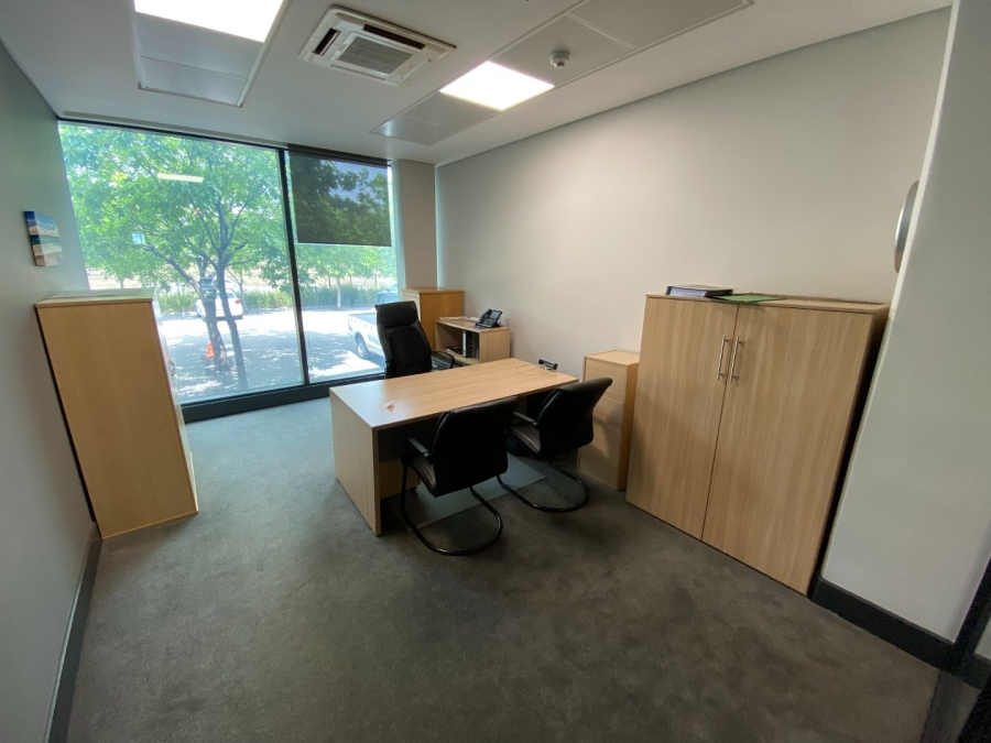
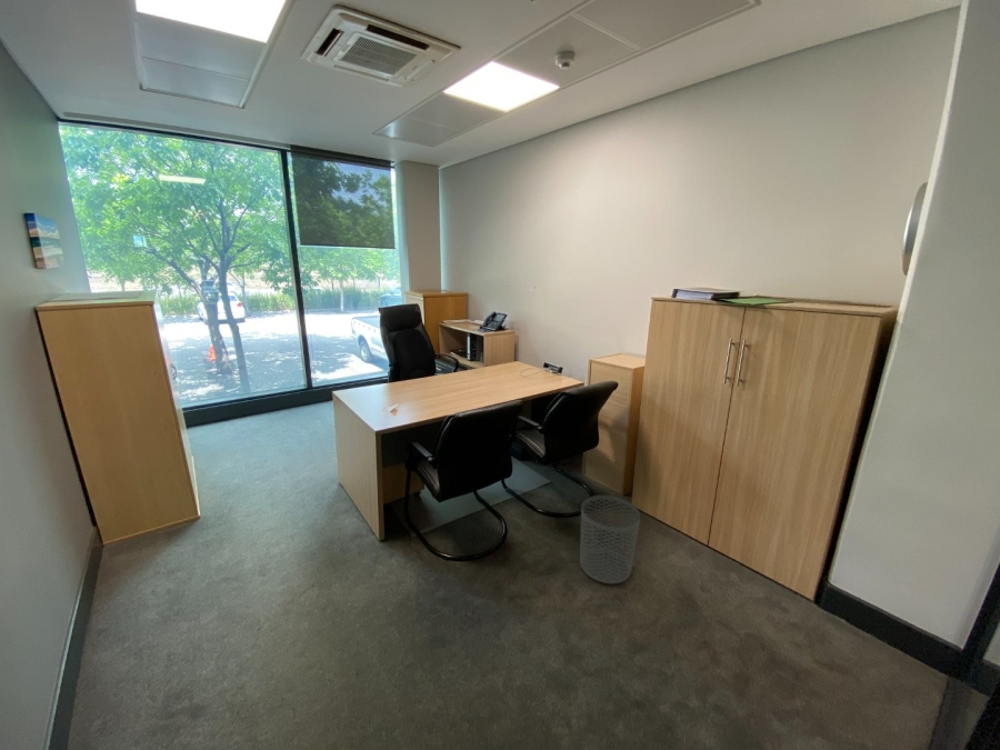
+ waste bin [579,494,641,584]
